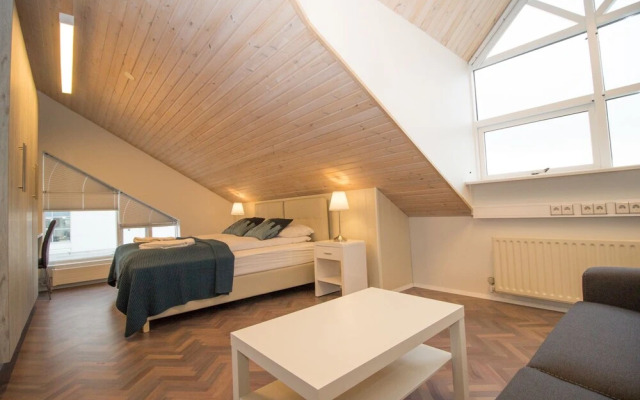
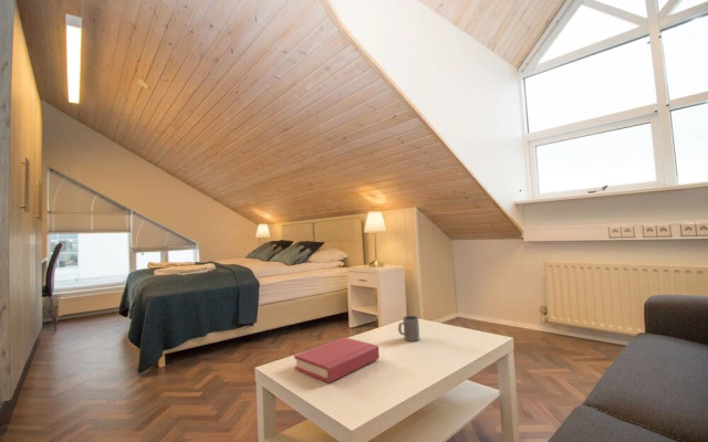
+ hardback book [293,336,381,383]
+ mug [397,315,420,343]
